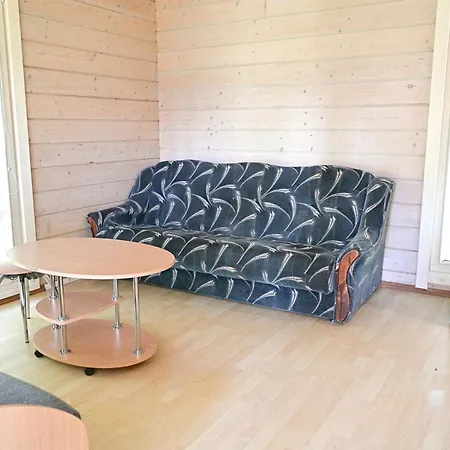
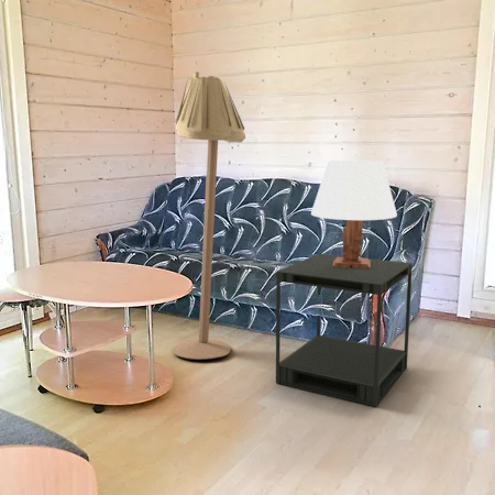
+ side table [275,253,414,408]
+ floor lamp [173,70,246,361]
+ table lamp [310,160,398,268]
